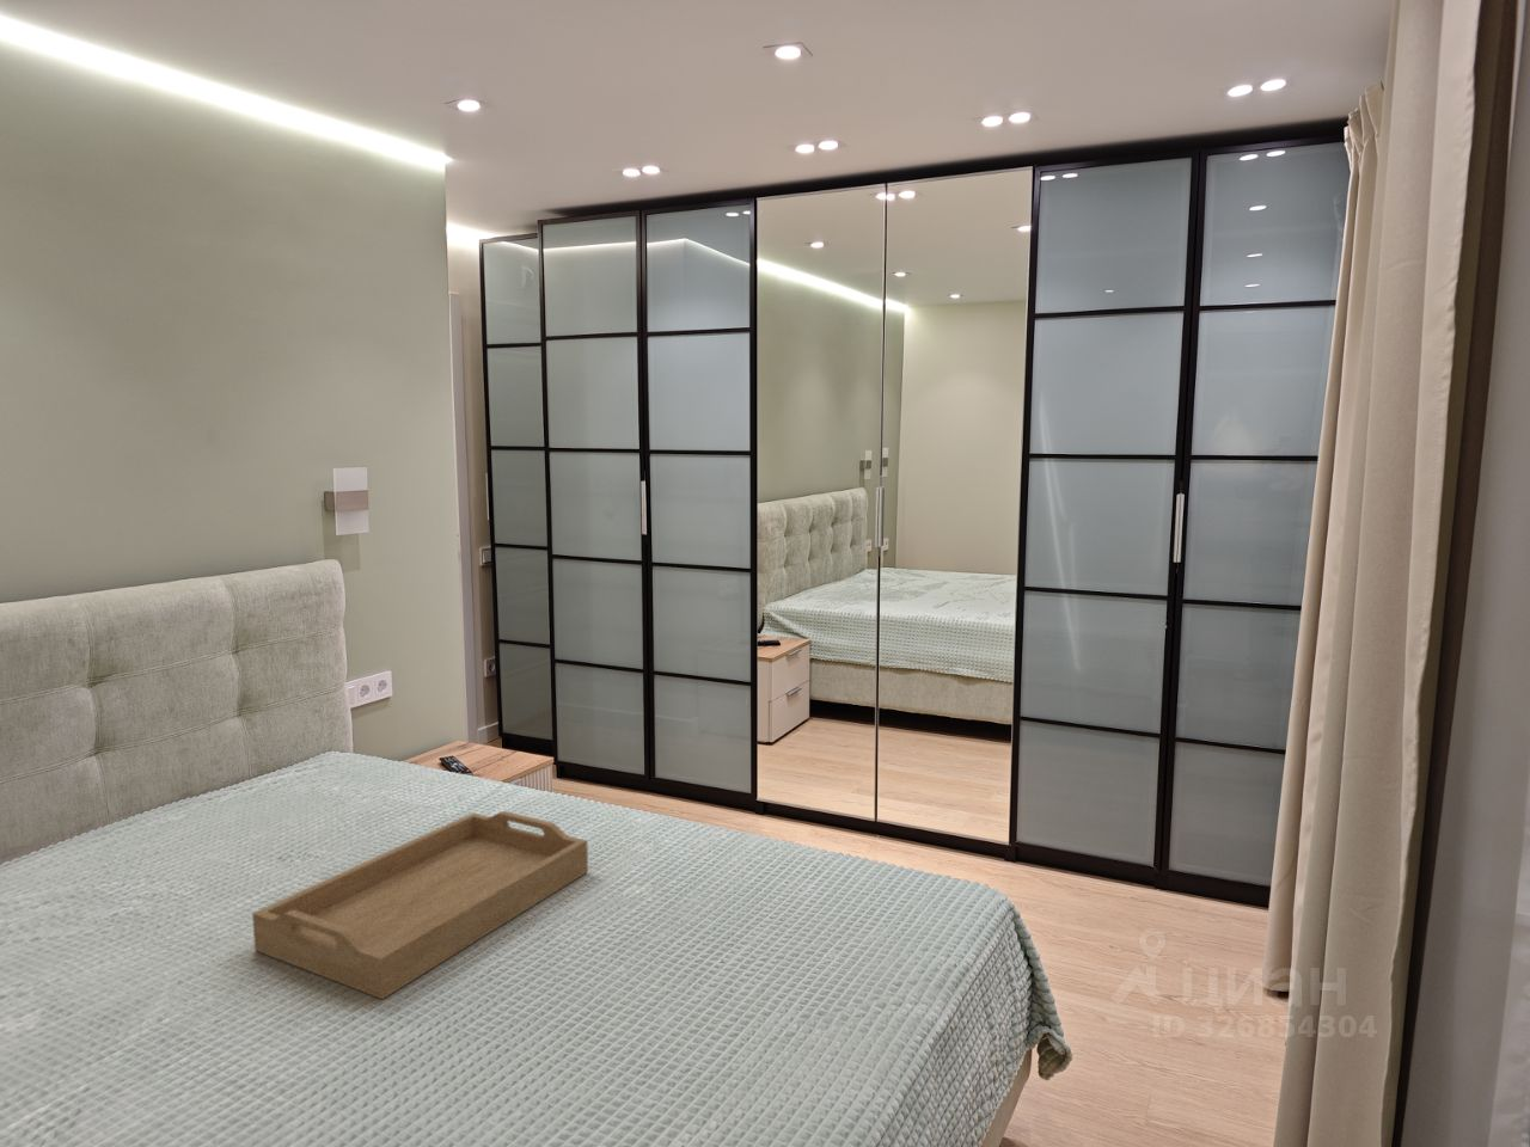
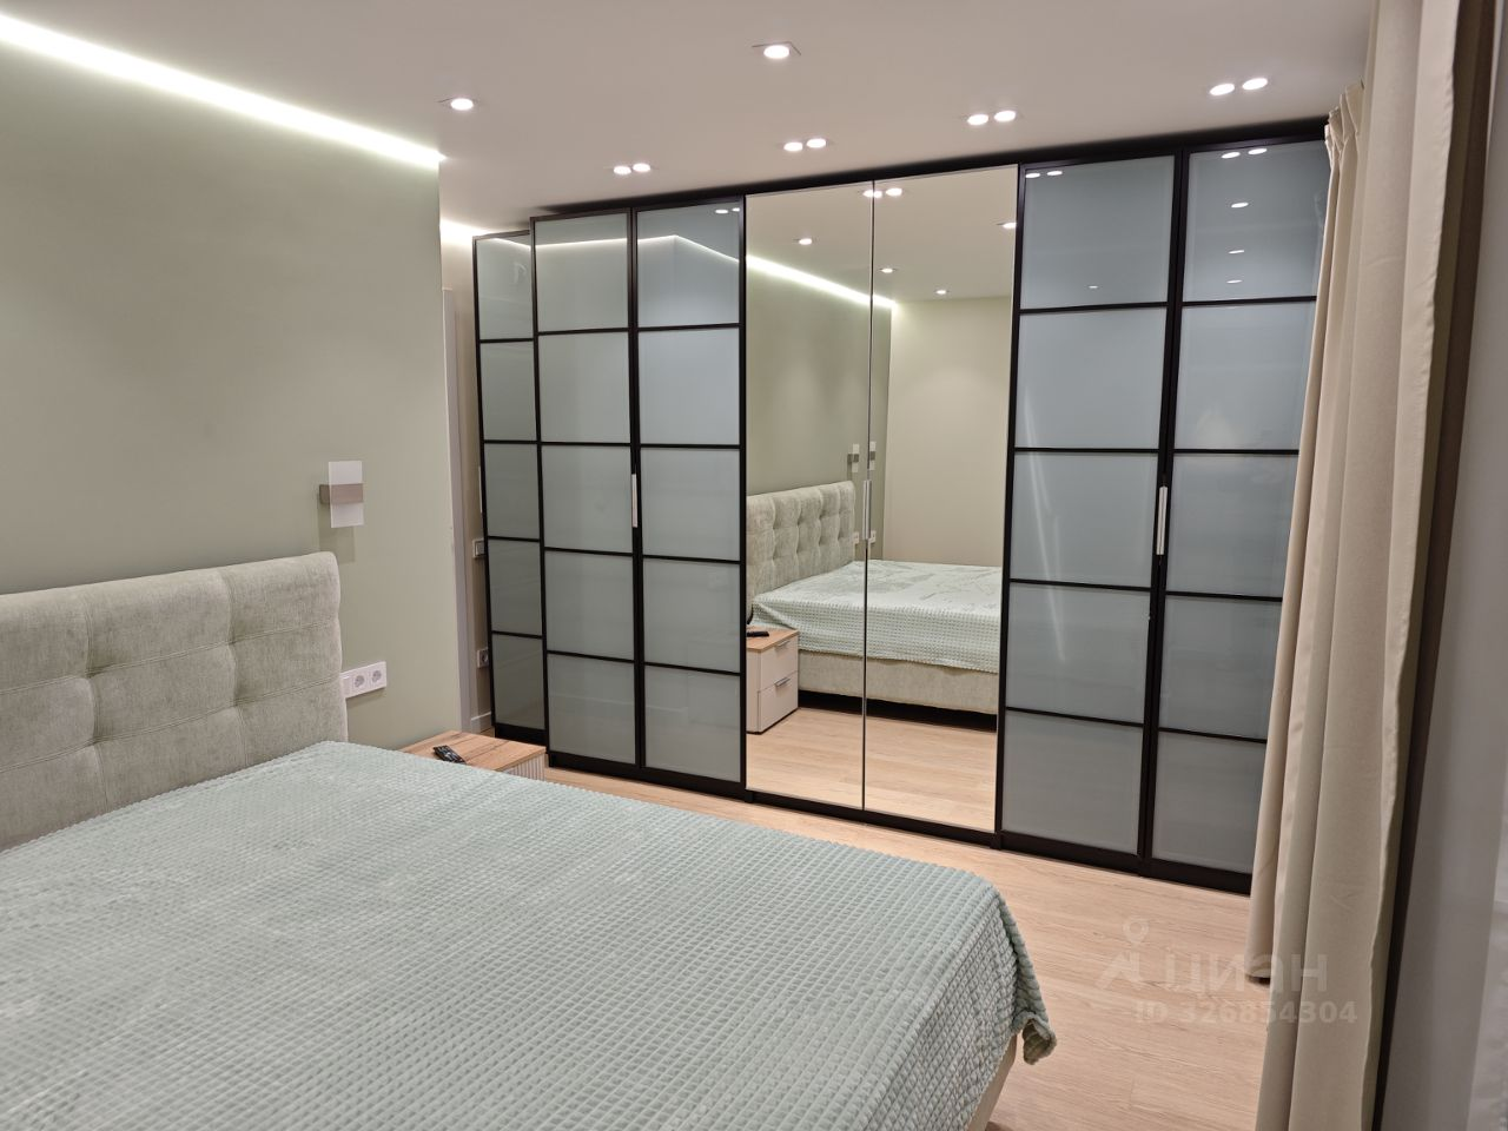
- serving tray [251,810,589,1000]
